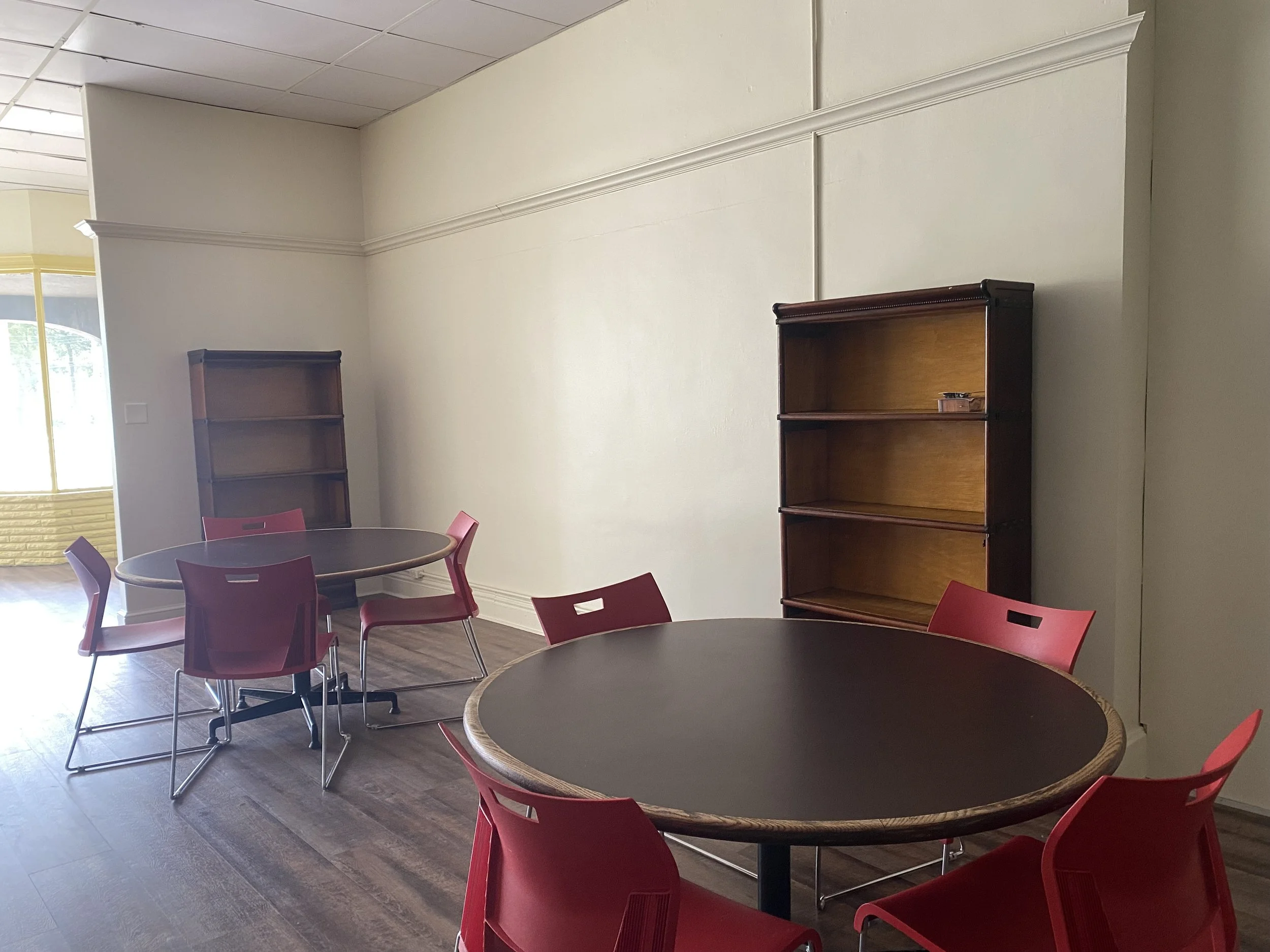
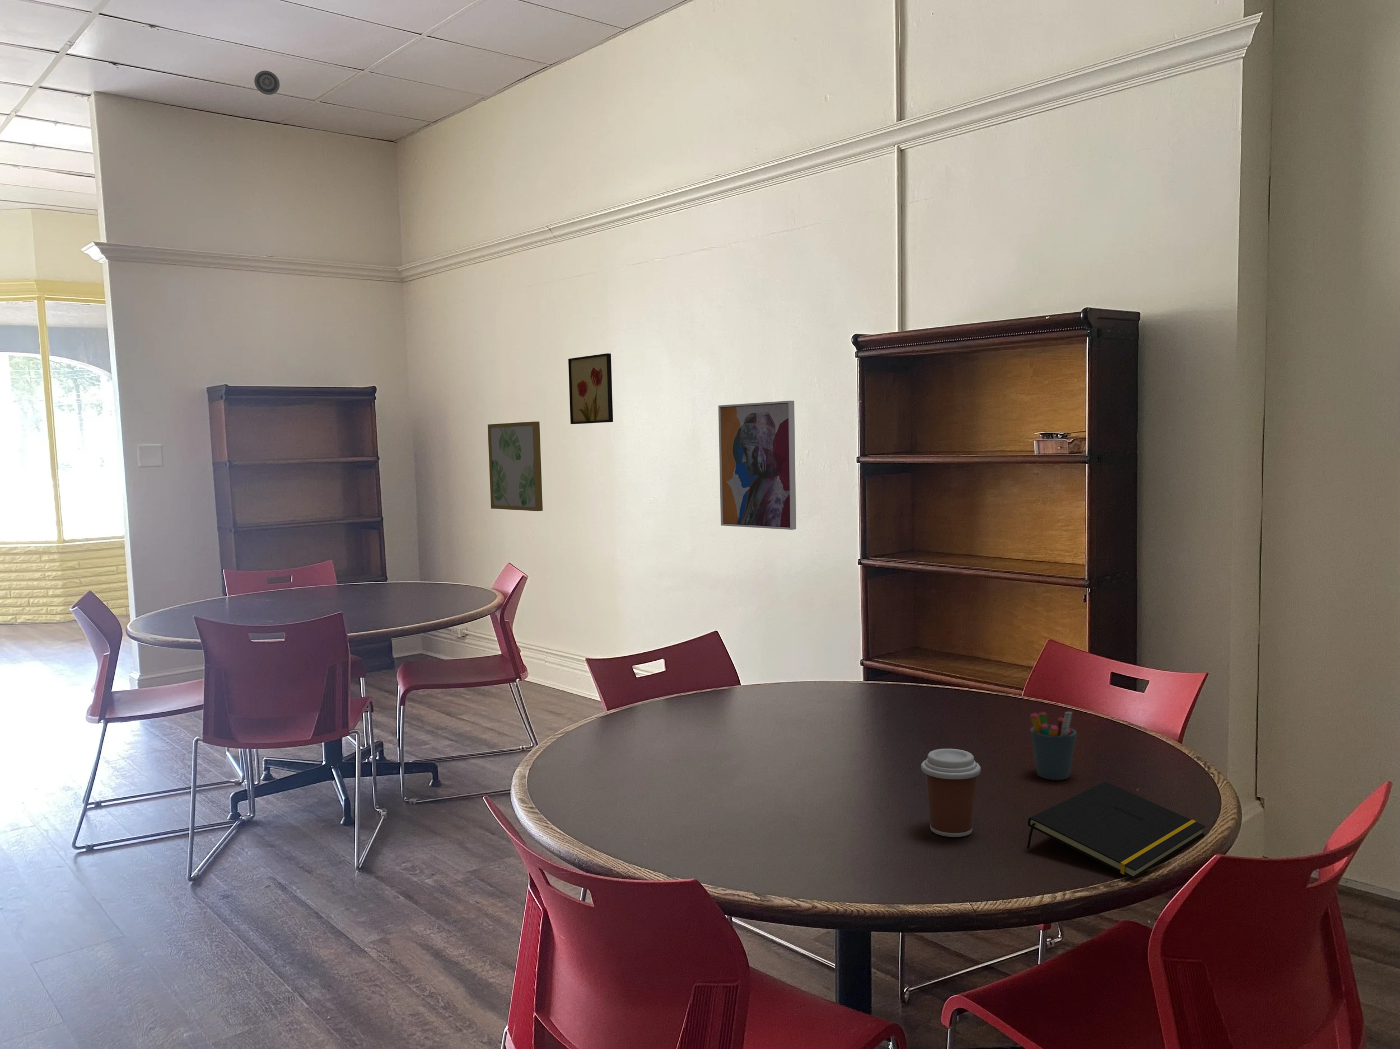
+ smoke detector [254,69,280,95]
+ wall art [718,400,797,530]
+ pen holder [1030,711,1077,780]
+ notepad [1026,781,1206,879]
+ wall art [487,421,543,512]
+ wall art [568,353,614,424]
+ coffee cup [920,748,982,837]
